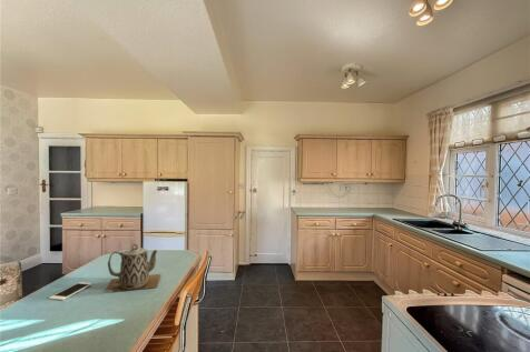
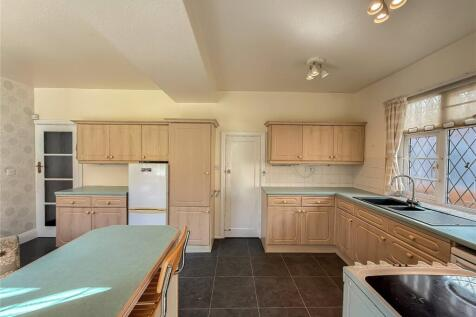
- teapot [102,243,161,293]
- cell phone [48,281,94,301]
